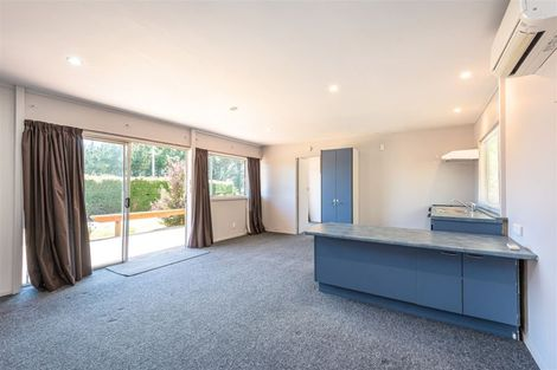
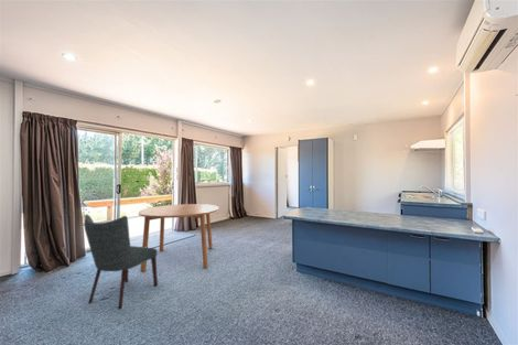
+ chair [83,214,159,310]
+ dining table [138,203,220,273]
